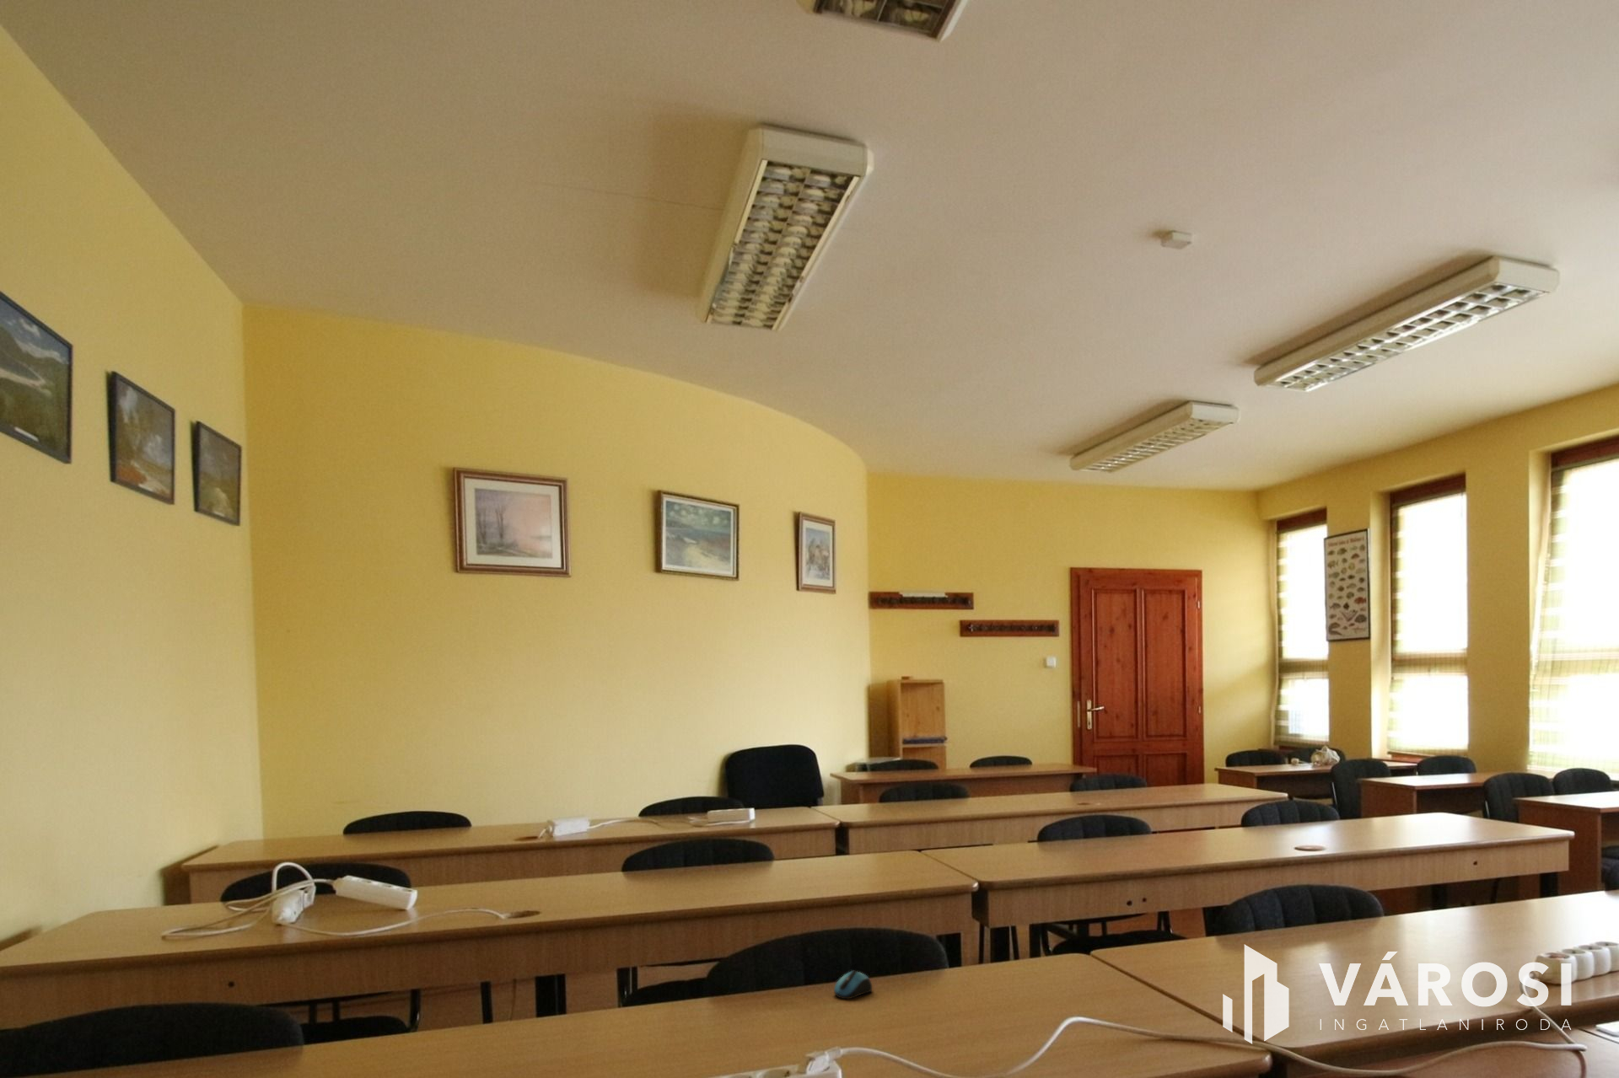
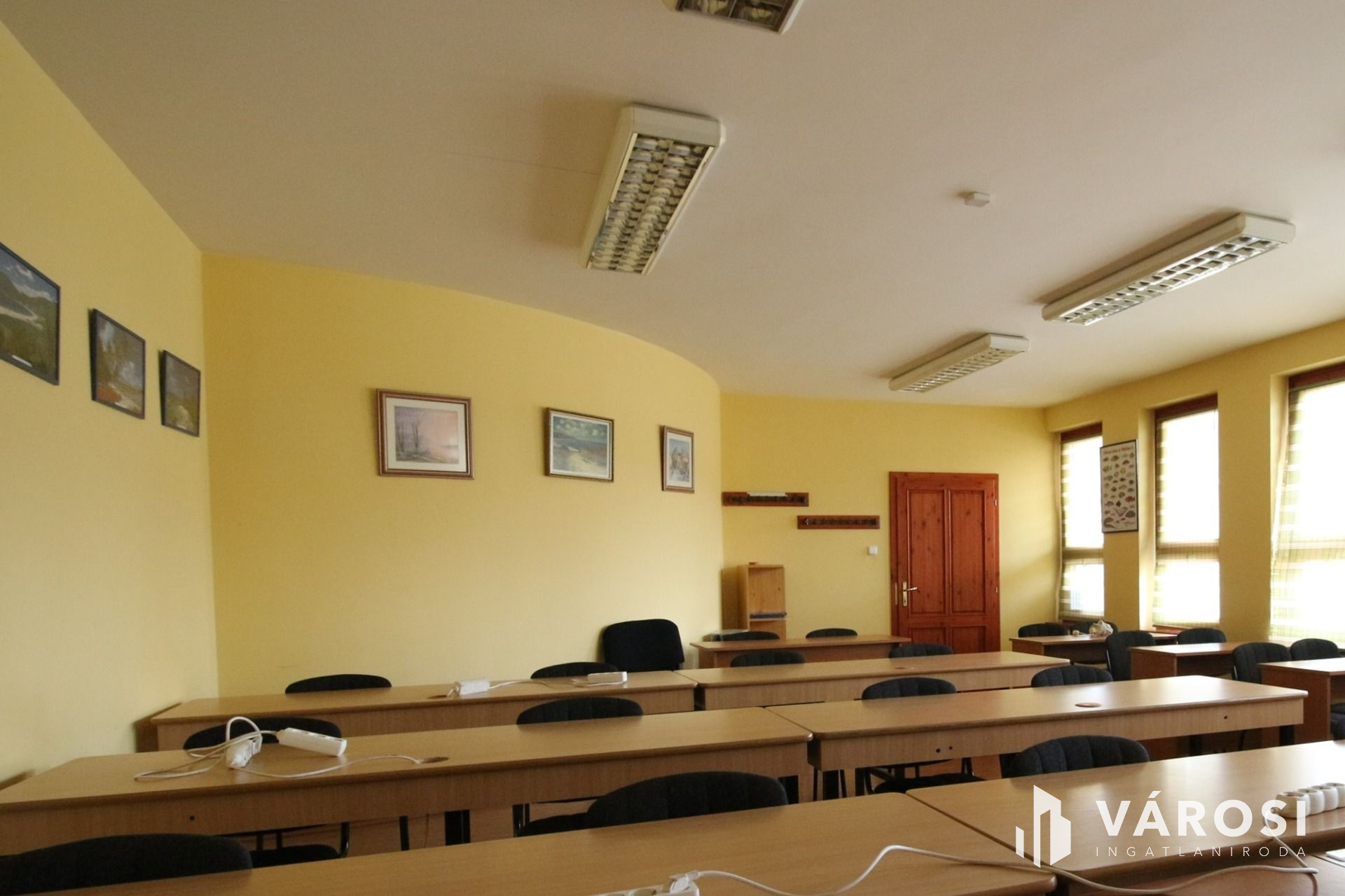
- computer mouse [833,970,873,1000]
